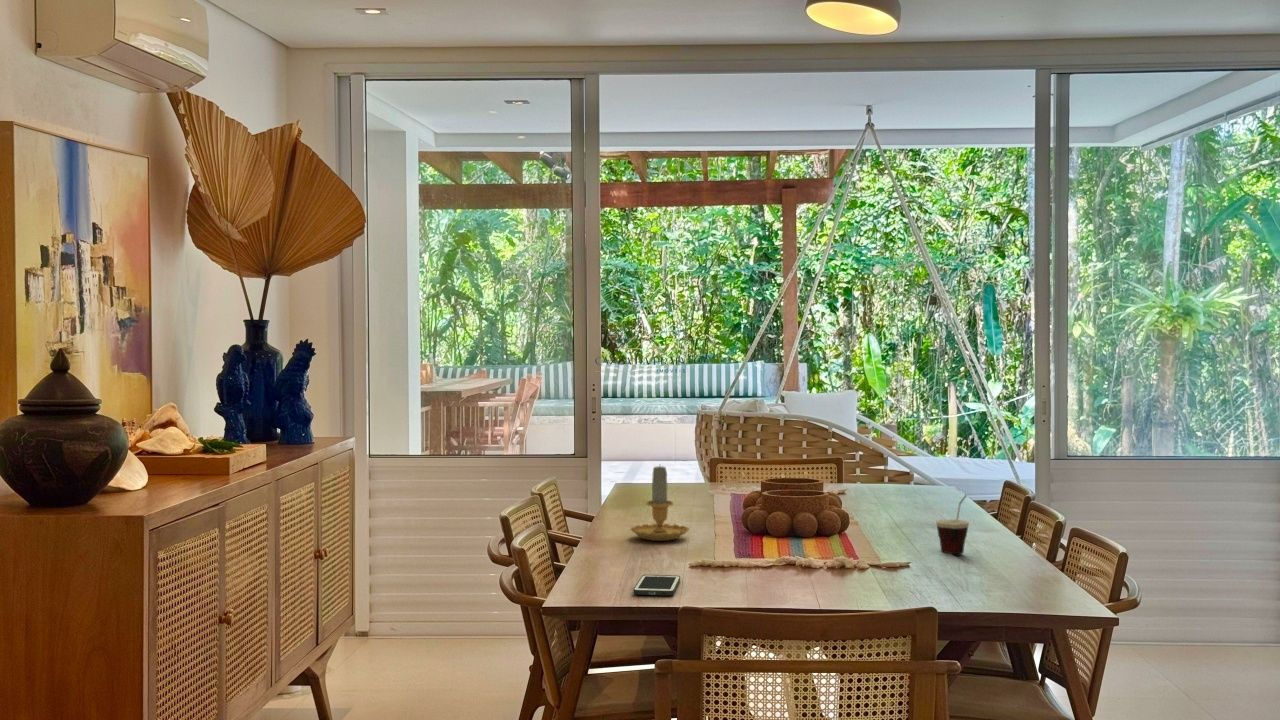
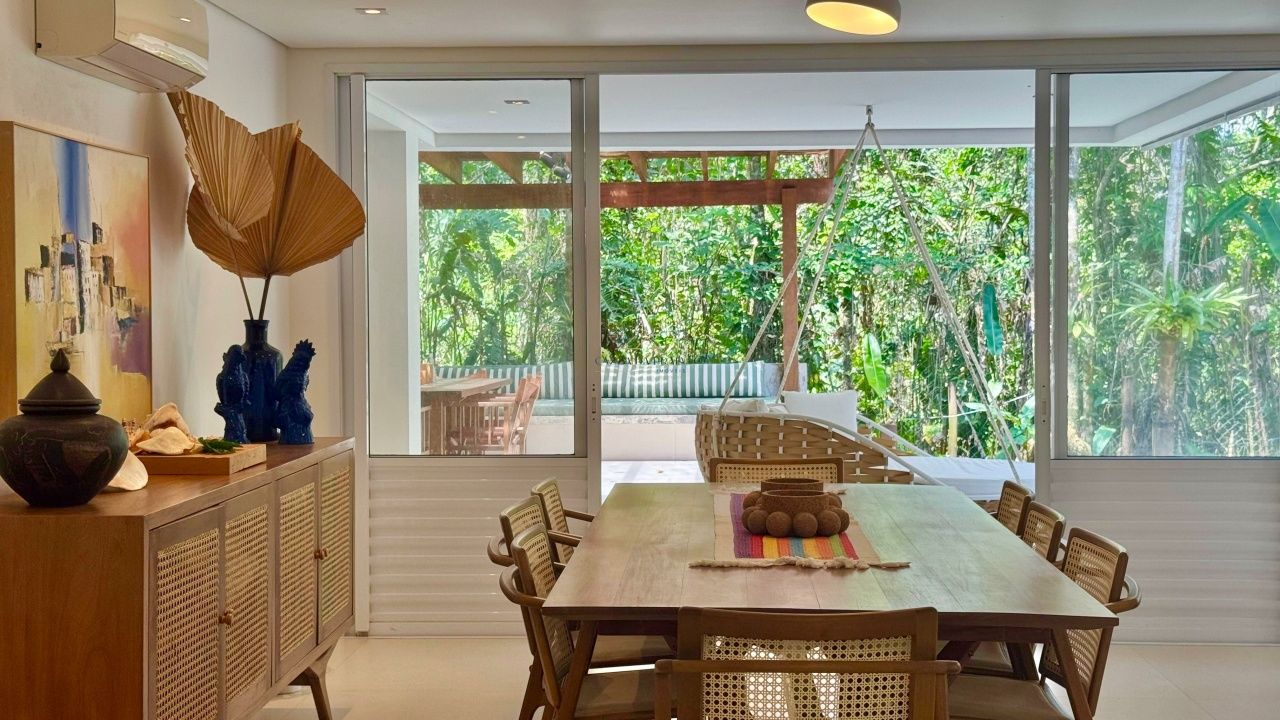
- cell phone [632,574,681,596]
- candle [630,465,690,542]
- cup [935,494,970,555]
